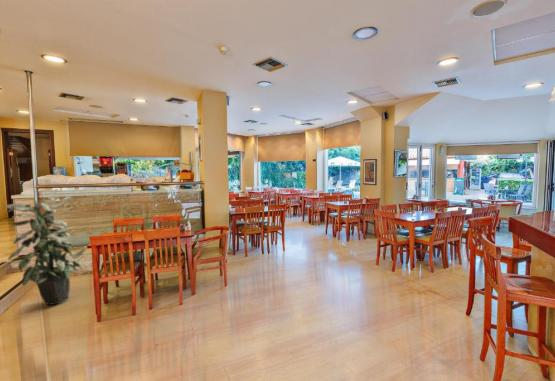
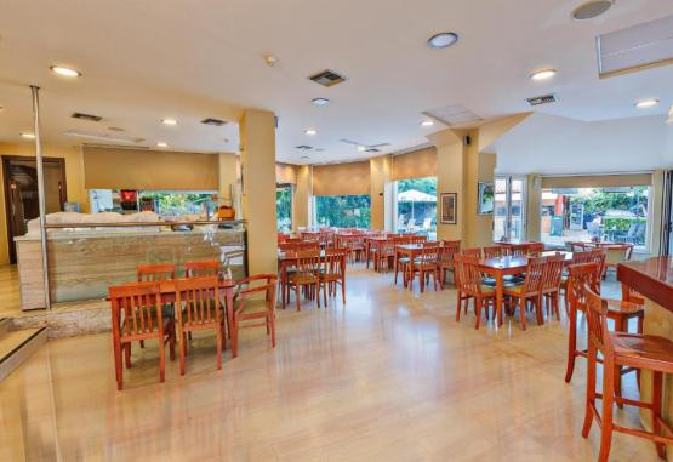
- indoor plant [2,196,86,306]
